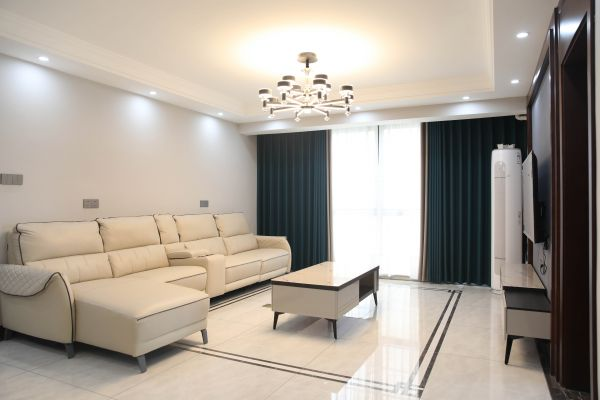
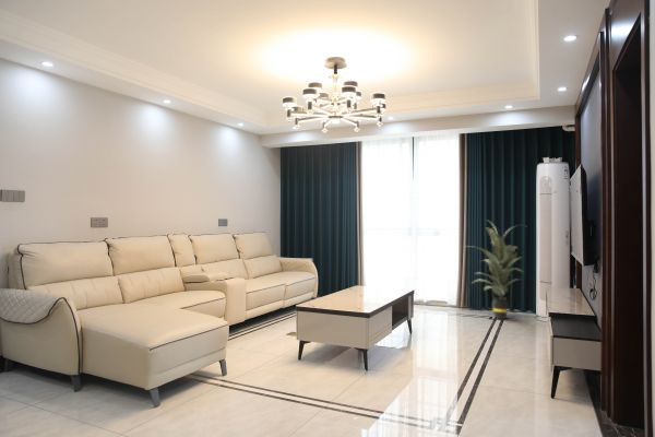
+ indoor plant [465,218,526,320]
